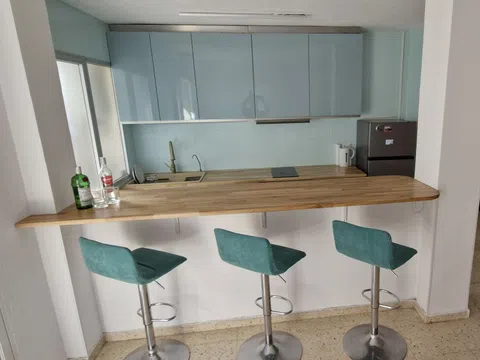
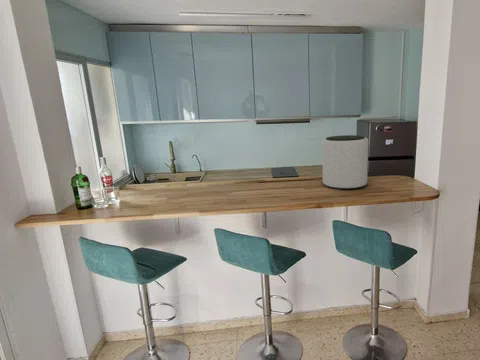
+ plant pot [321,134,369,190]
